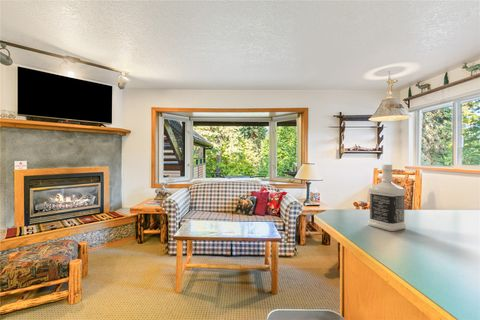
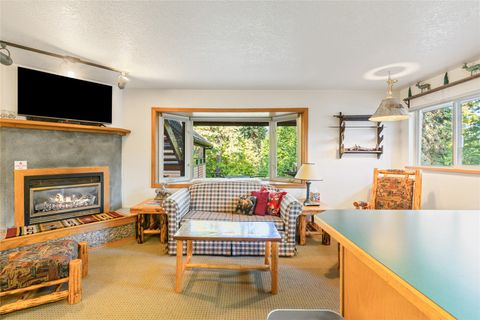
- bottle [368,164,407,232]
